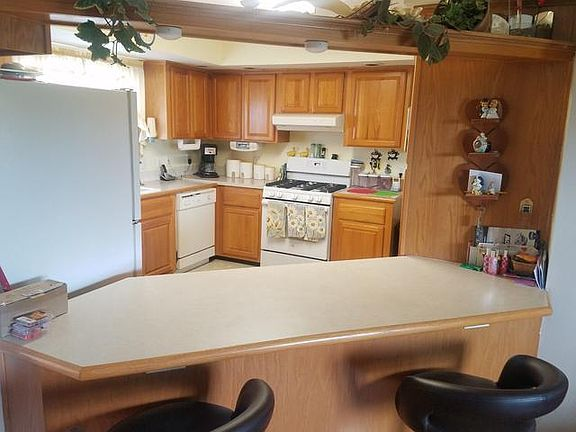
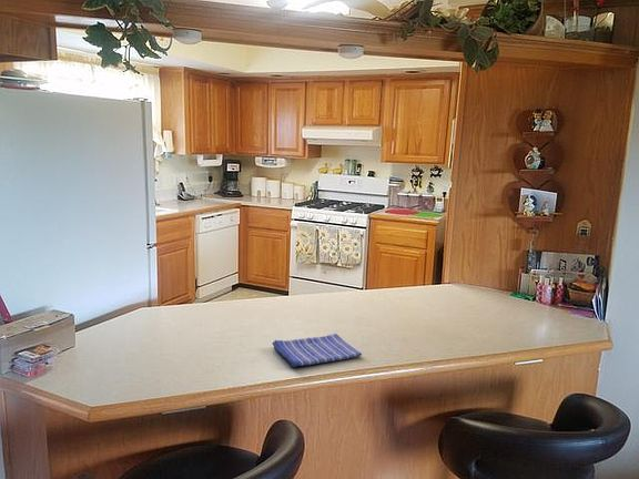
+ dish towel [272,333,363,368]
